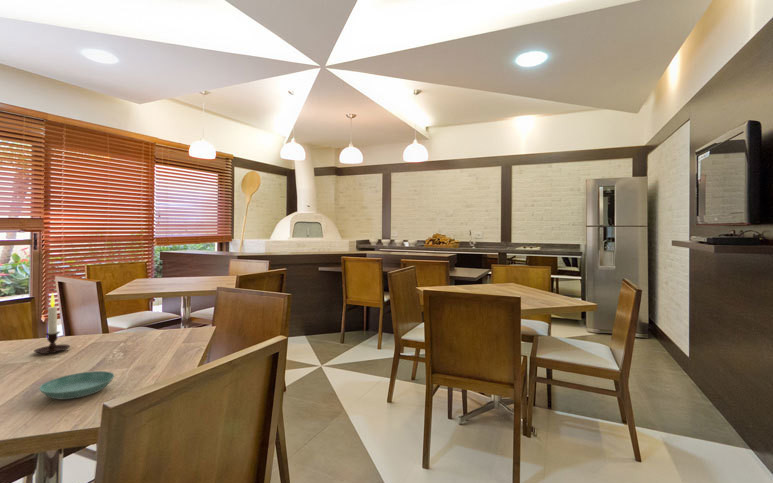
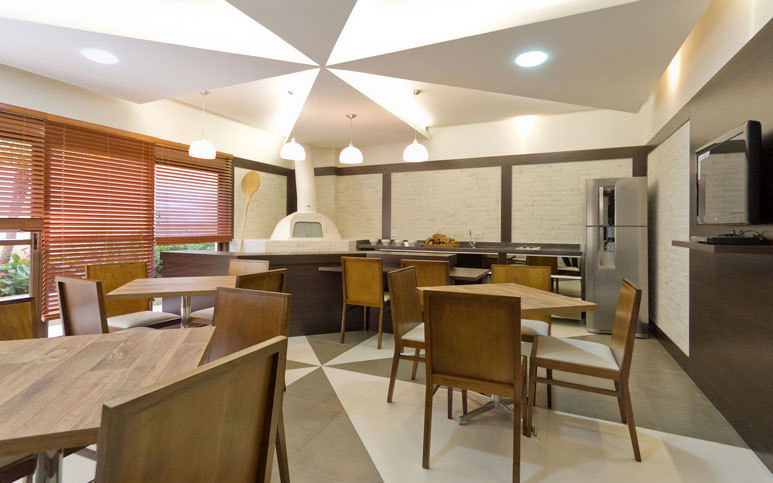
- candle [33,292,71,355]
- saucer [38,370,115,400]
